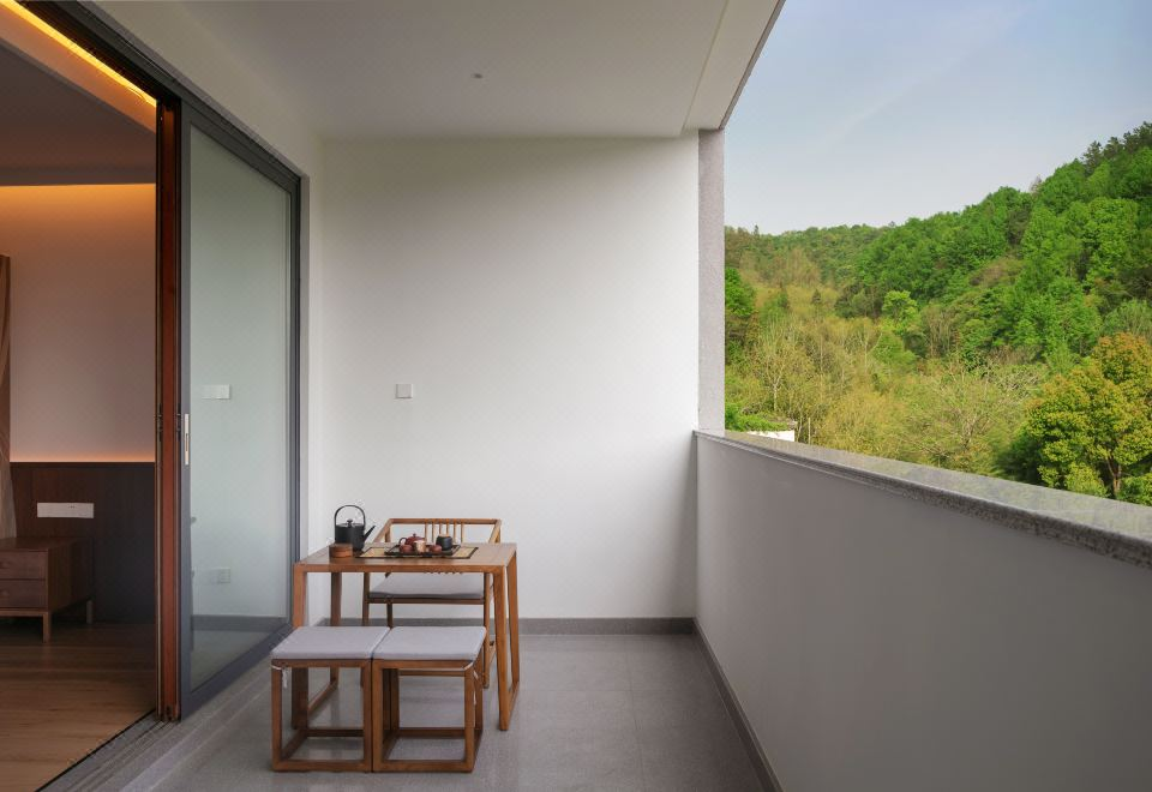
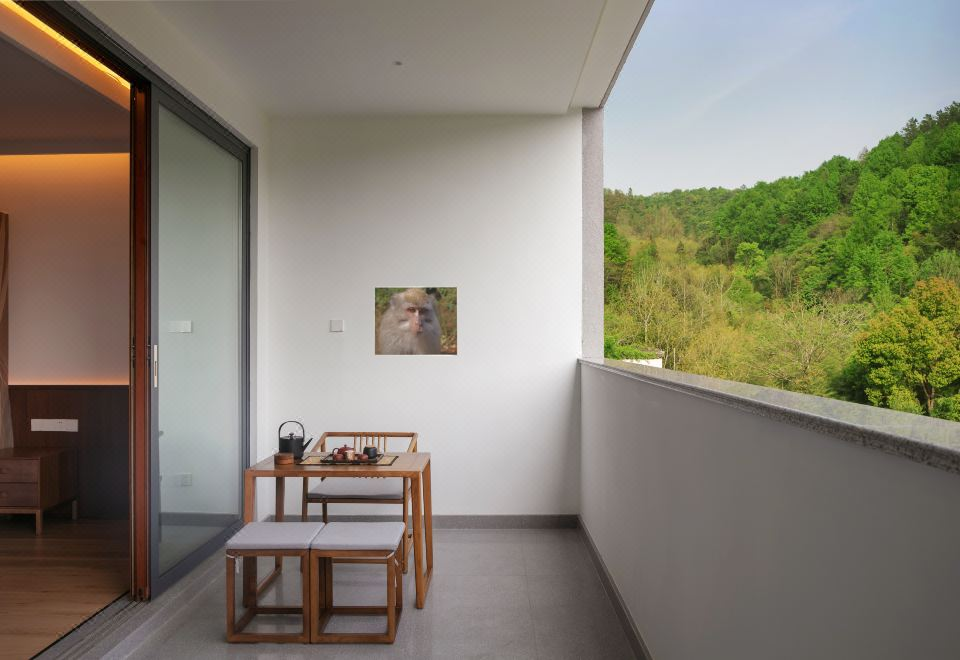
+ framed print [373,286,459,357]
